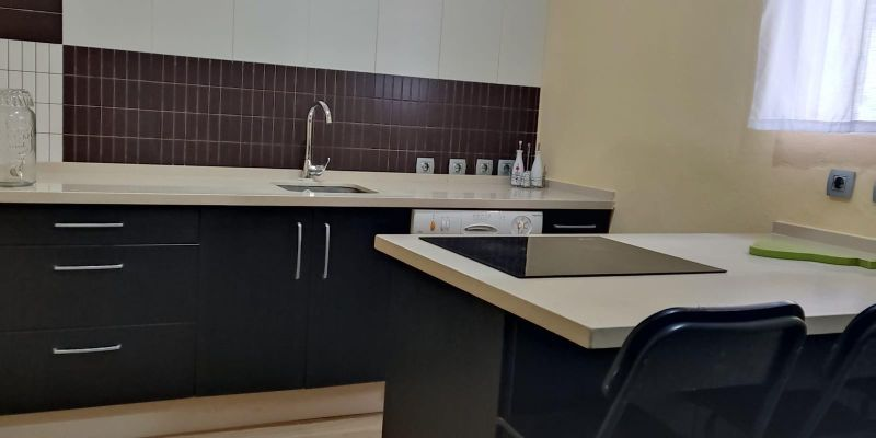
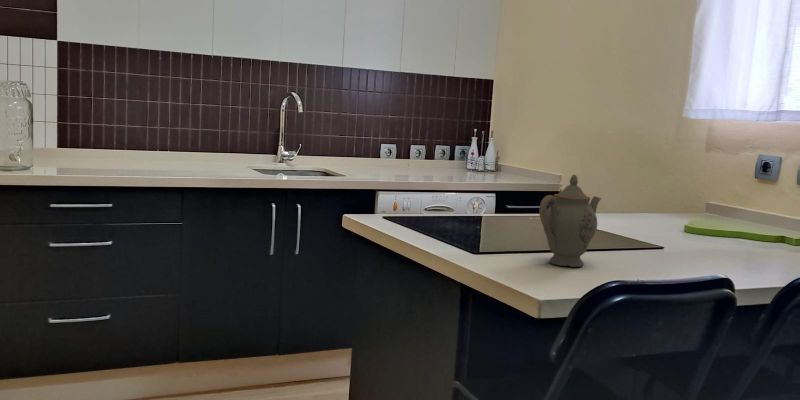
+ chinaware [538,174,602,268]
